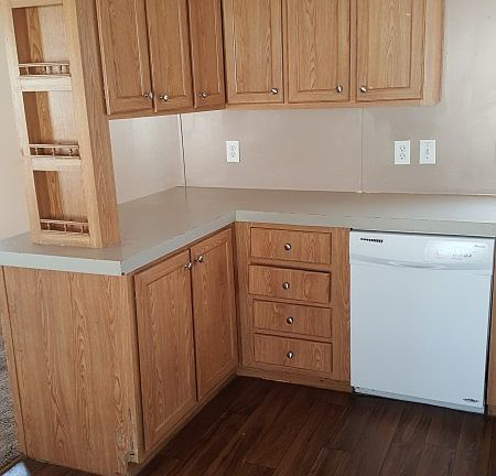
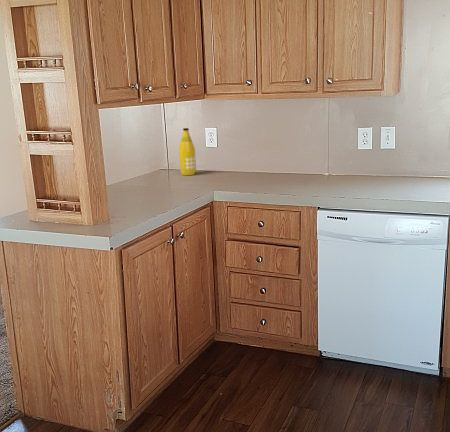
+ bottle [178,127,197,176]
